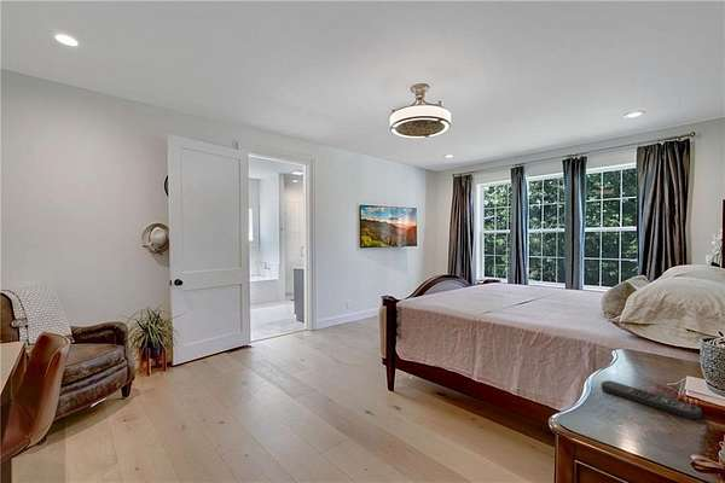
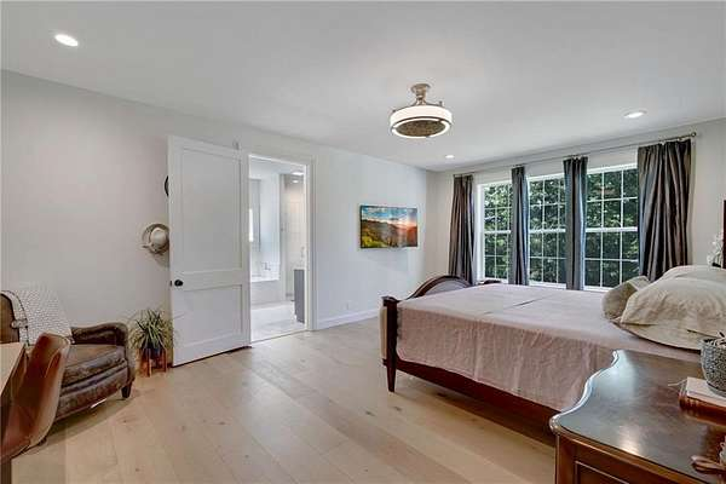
- remote control [601,379,702,420]
